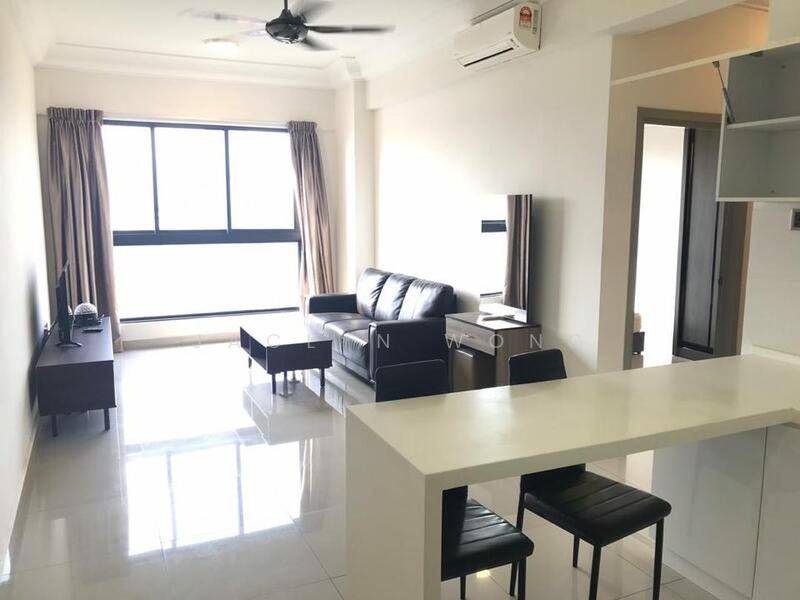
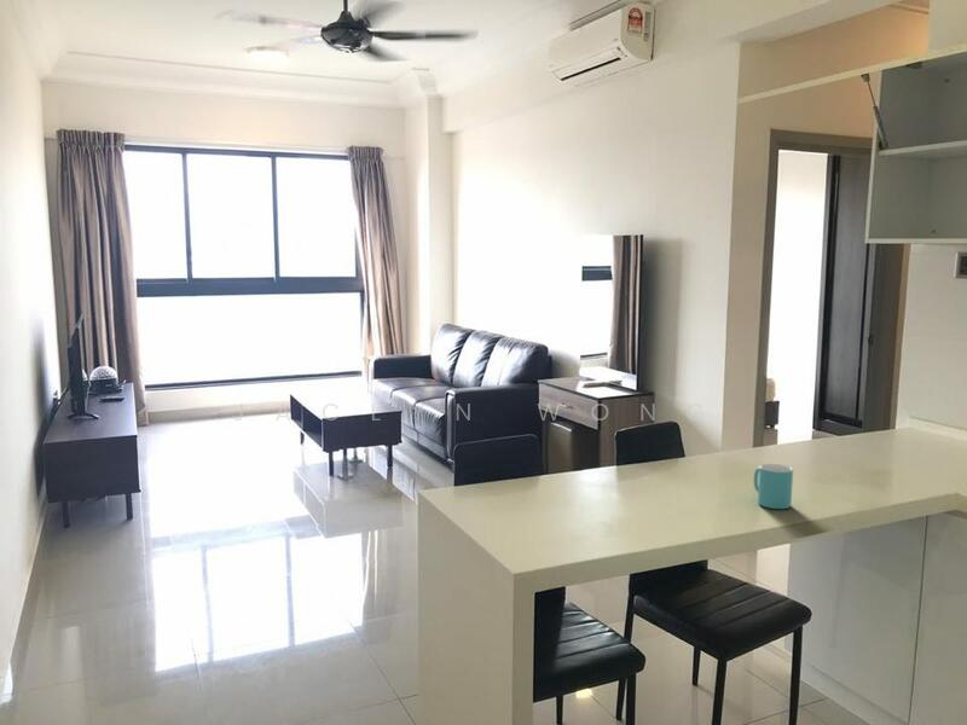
+ mug [753,463,794,510]
